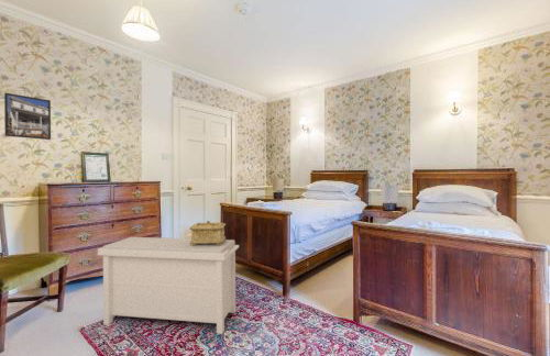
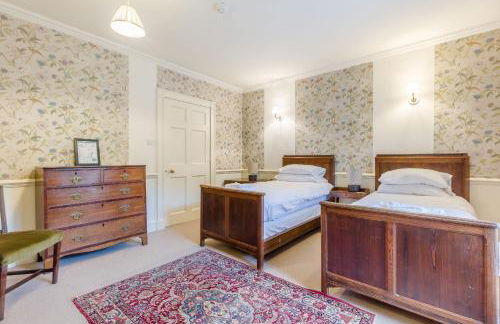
- bench [97,236,240,335]
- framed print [3,92,52,141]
- decorative box [188,220,227,246]
